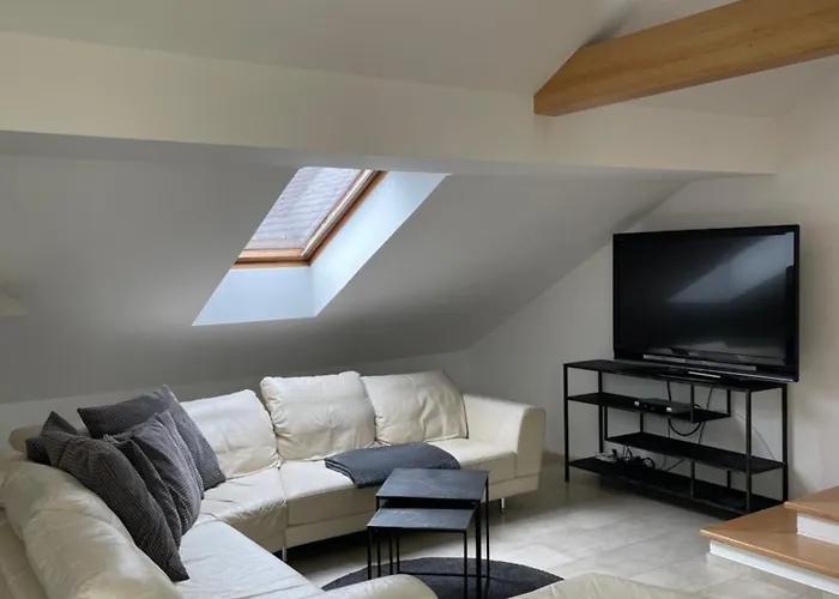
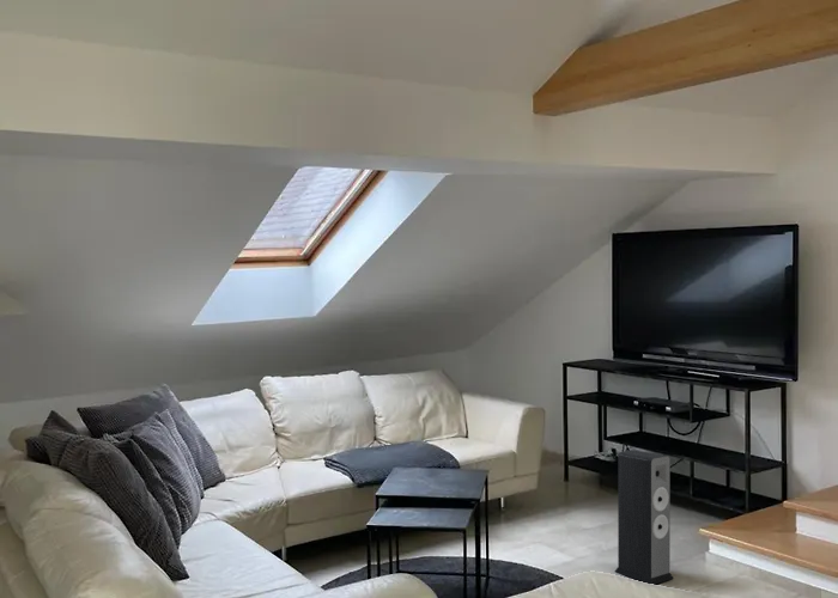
+ speaker [614,448,674,586]
